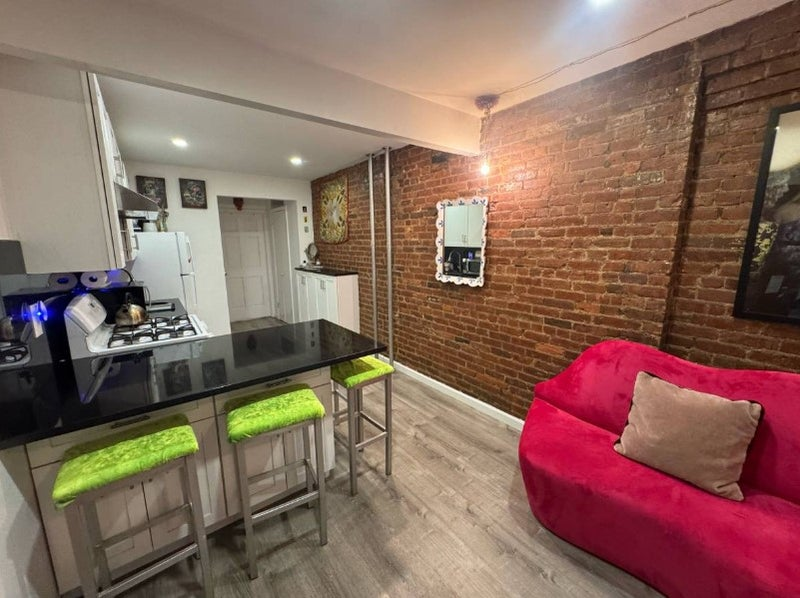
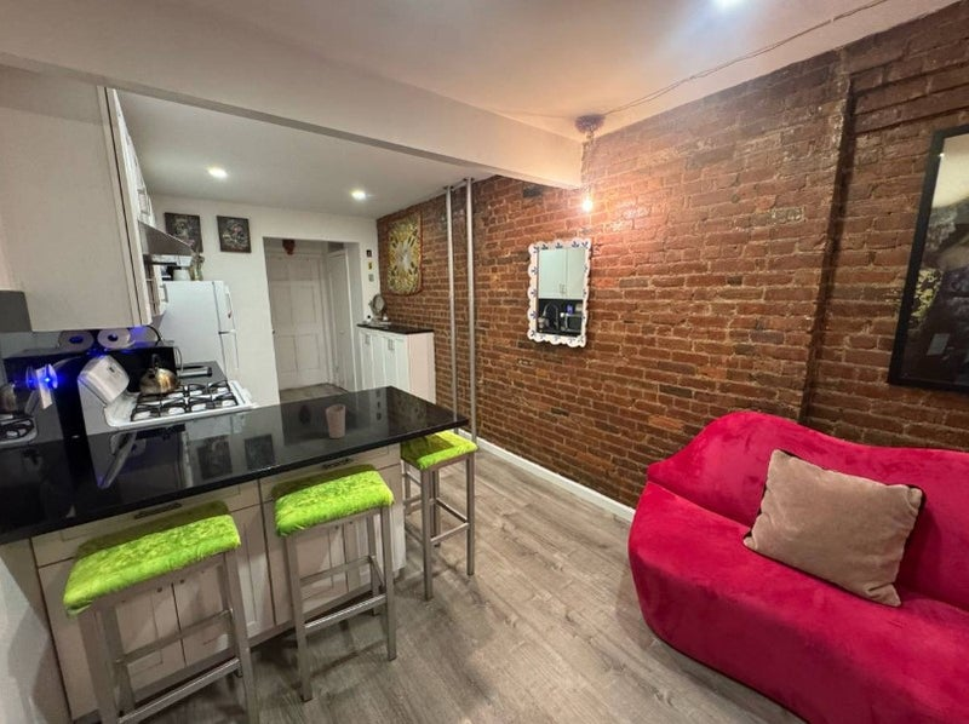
+ cup [325,403,346,439]
